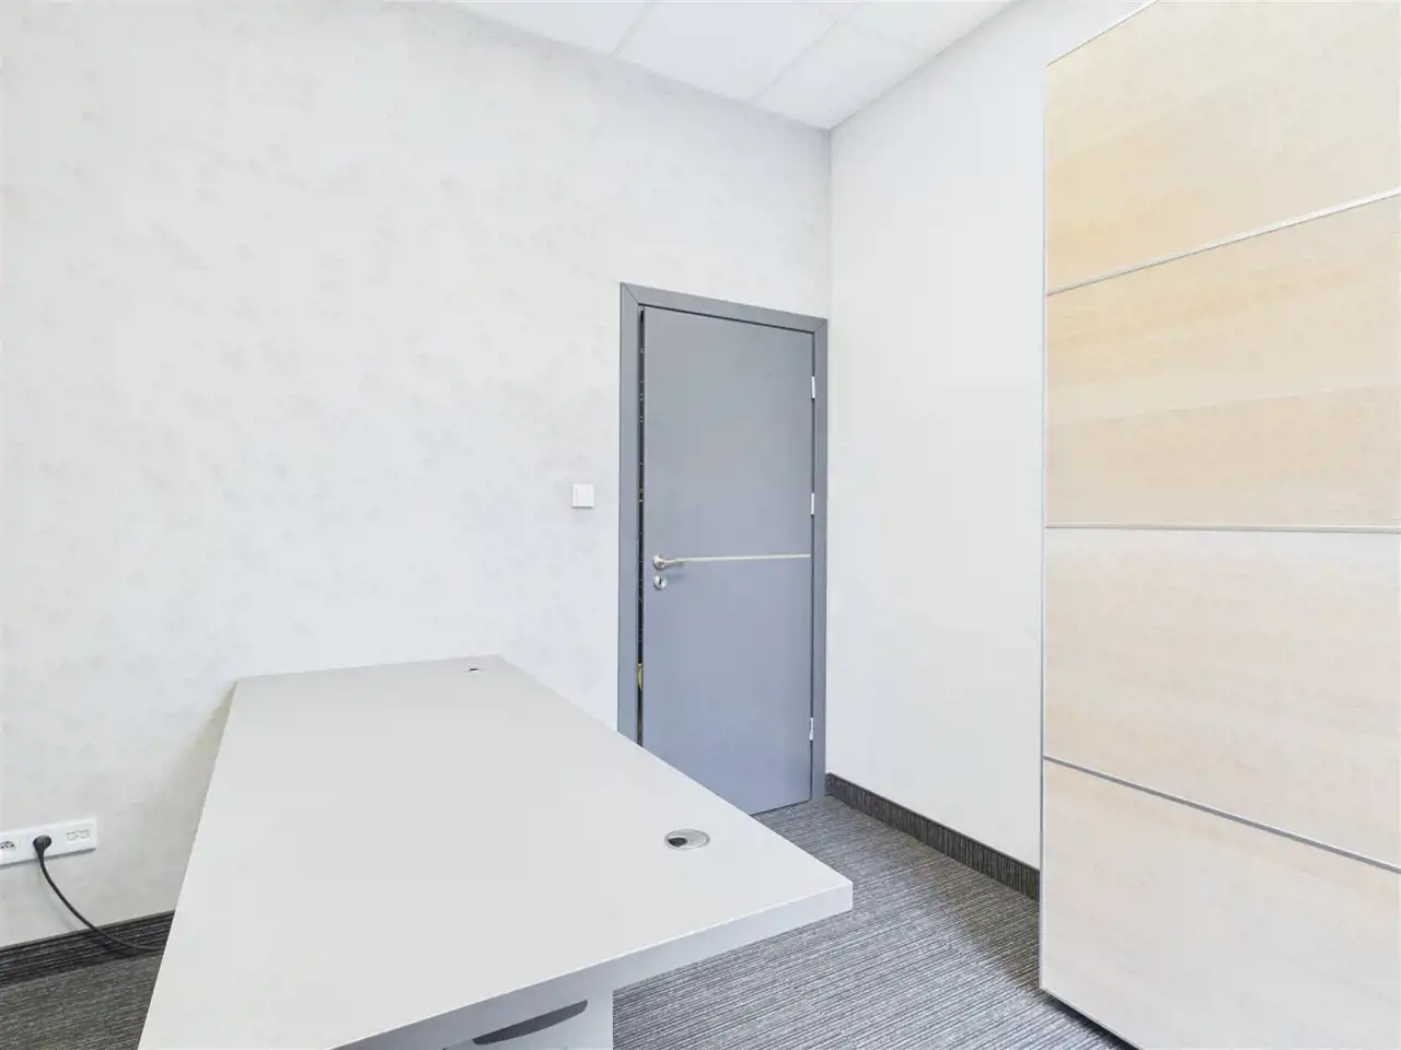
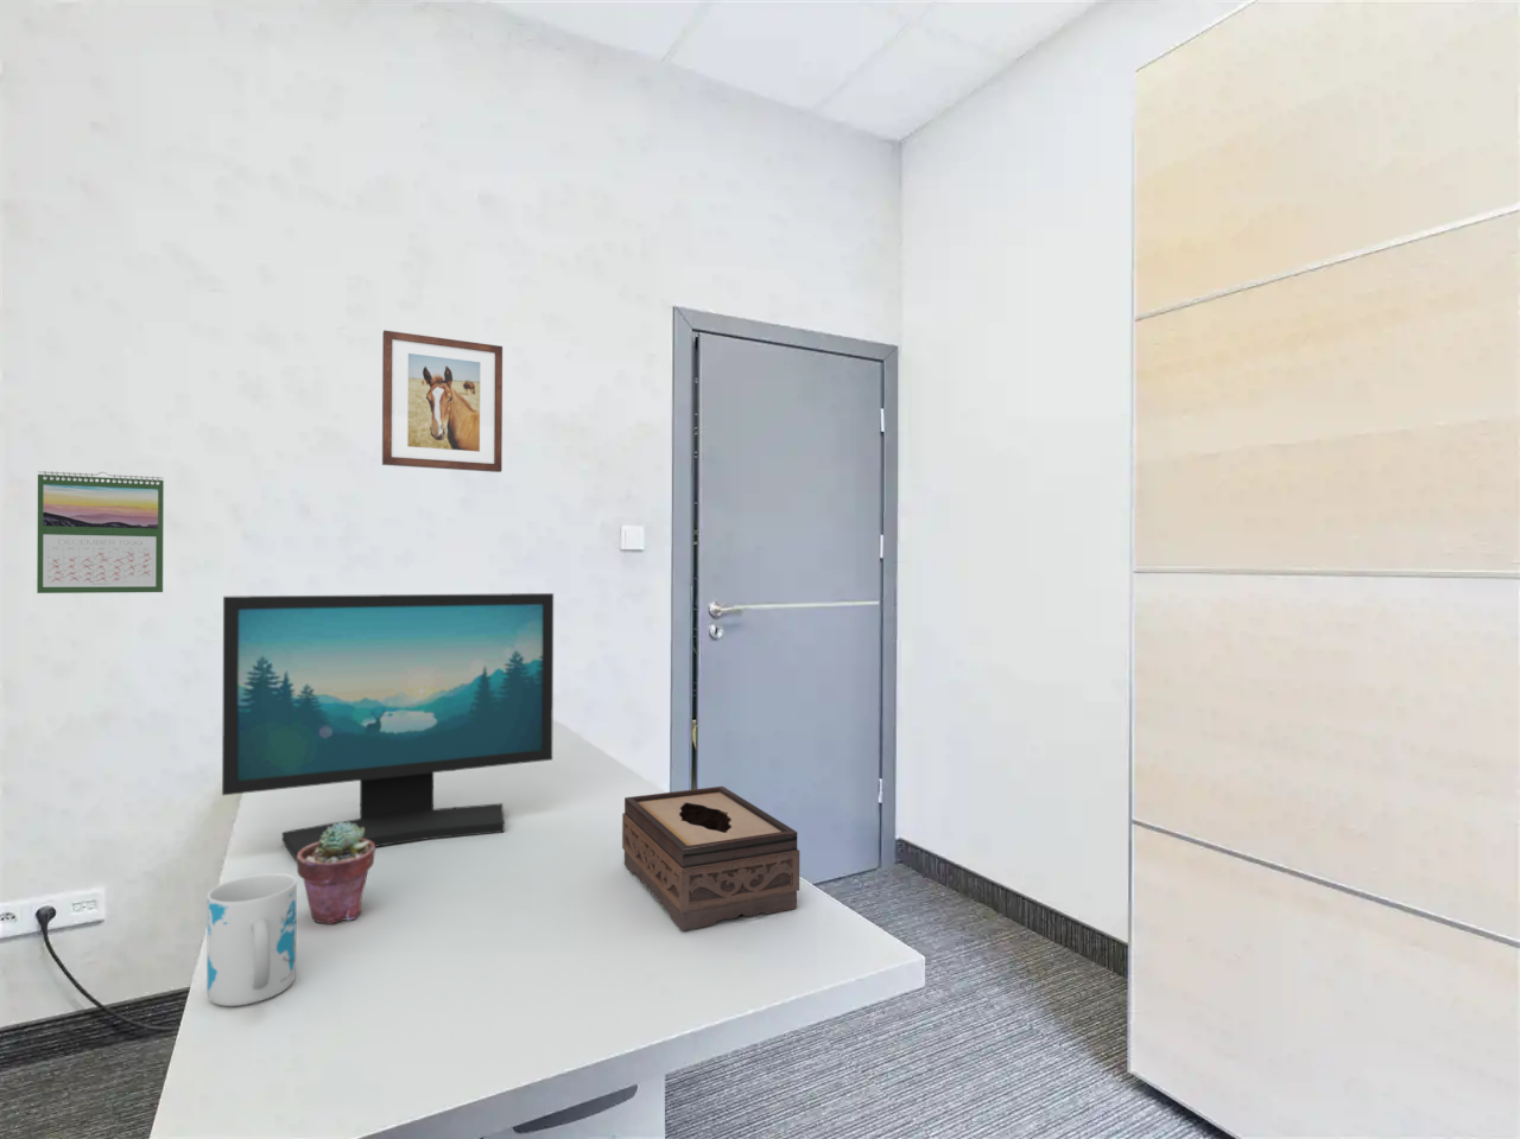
+ potted succulent [296,821,377,925]
+ mug [206,872,298,1007]
+ calendar [36,470,165,595]
+ computer monitor [221,592,554,863]
+ wall art [381,329,504,474]
+ tissue box [621,785,801,931]
